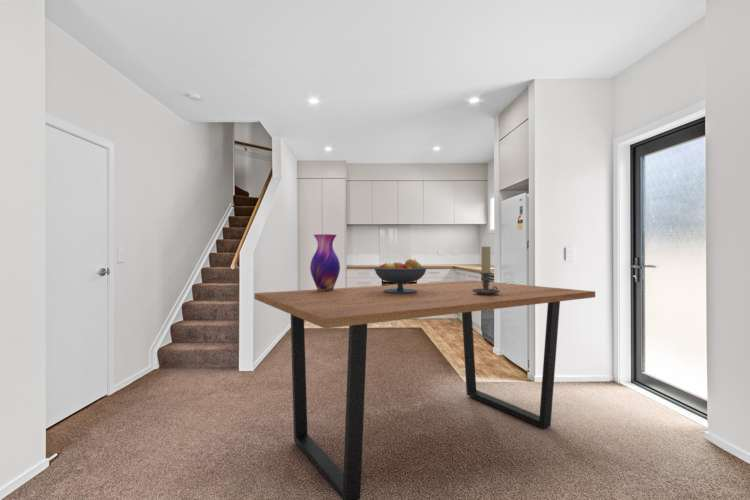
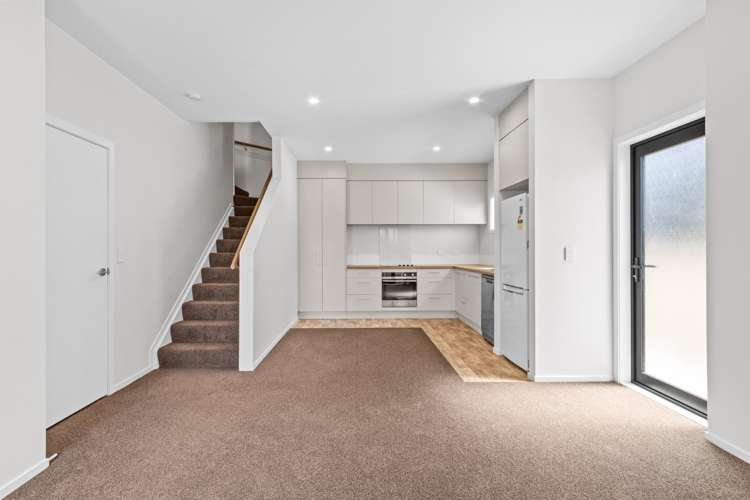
- fruit bowl [373,258,428,294]
- vase [309,233,341,291]
- candle holder [472,245,500,295]
- dining table [253,279,596,500]
